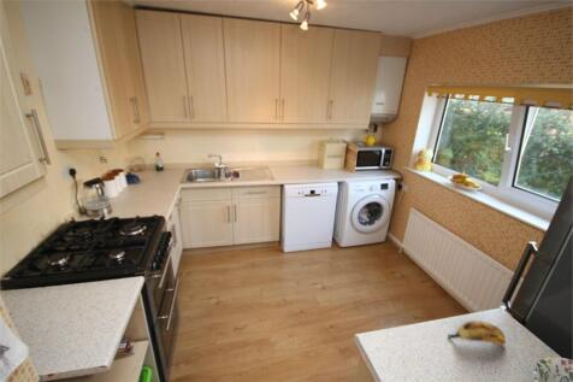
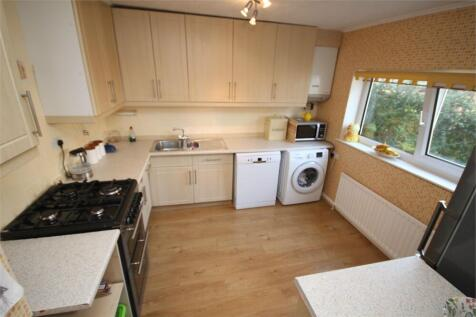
- banana [447,319,507,346]
